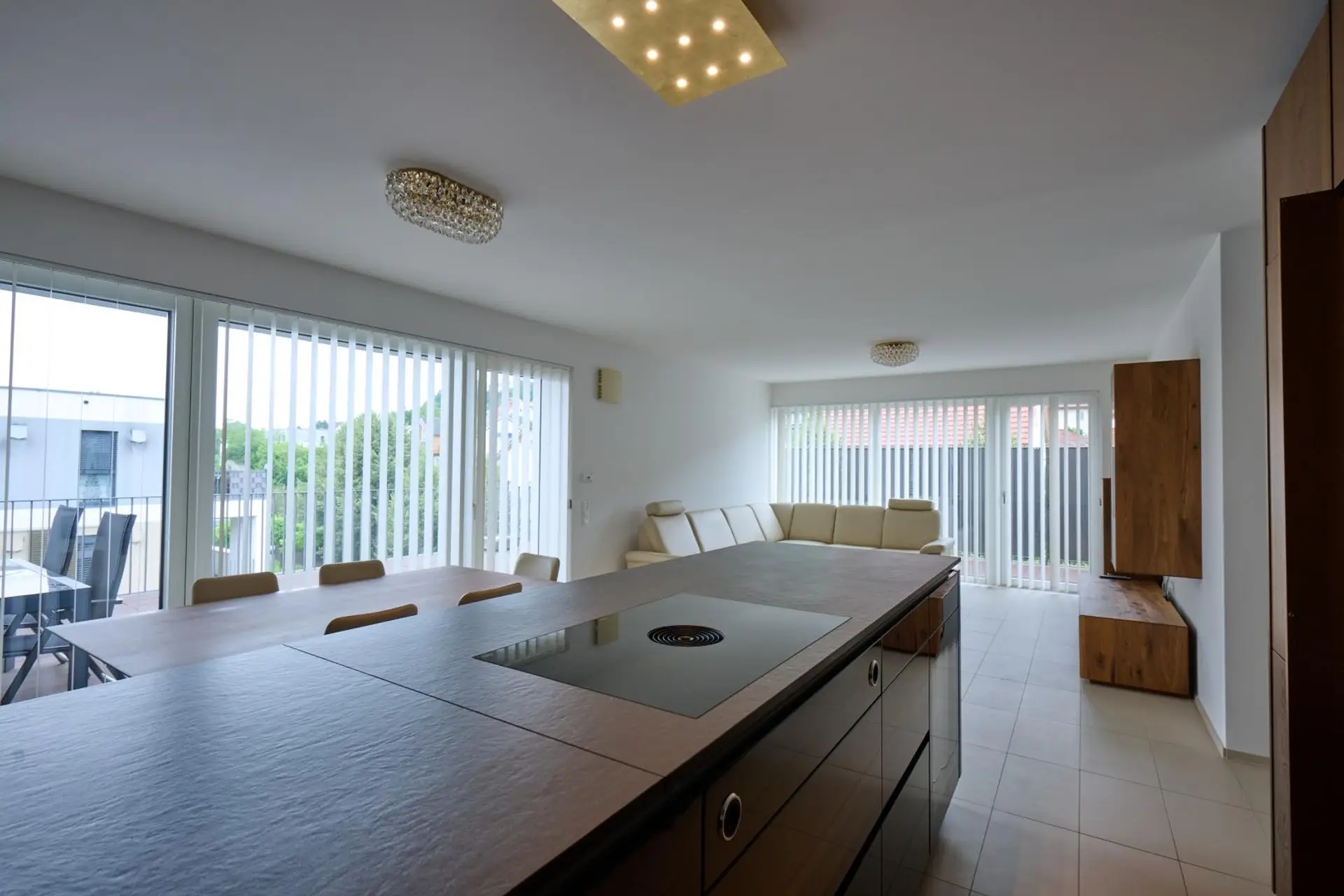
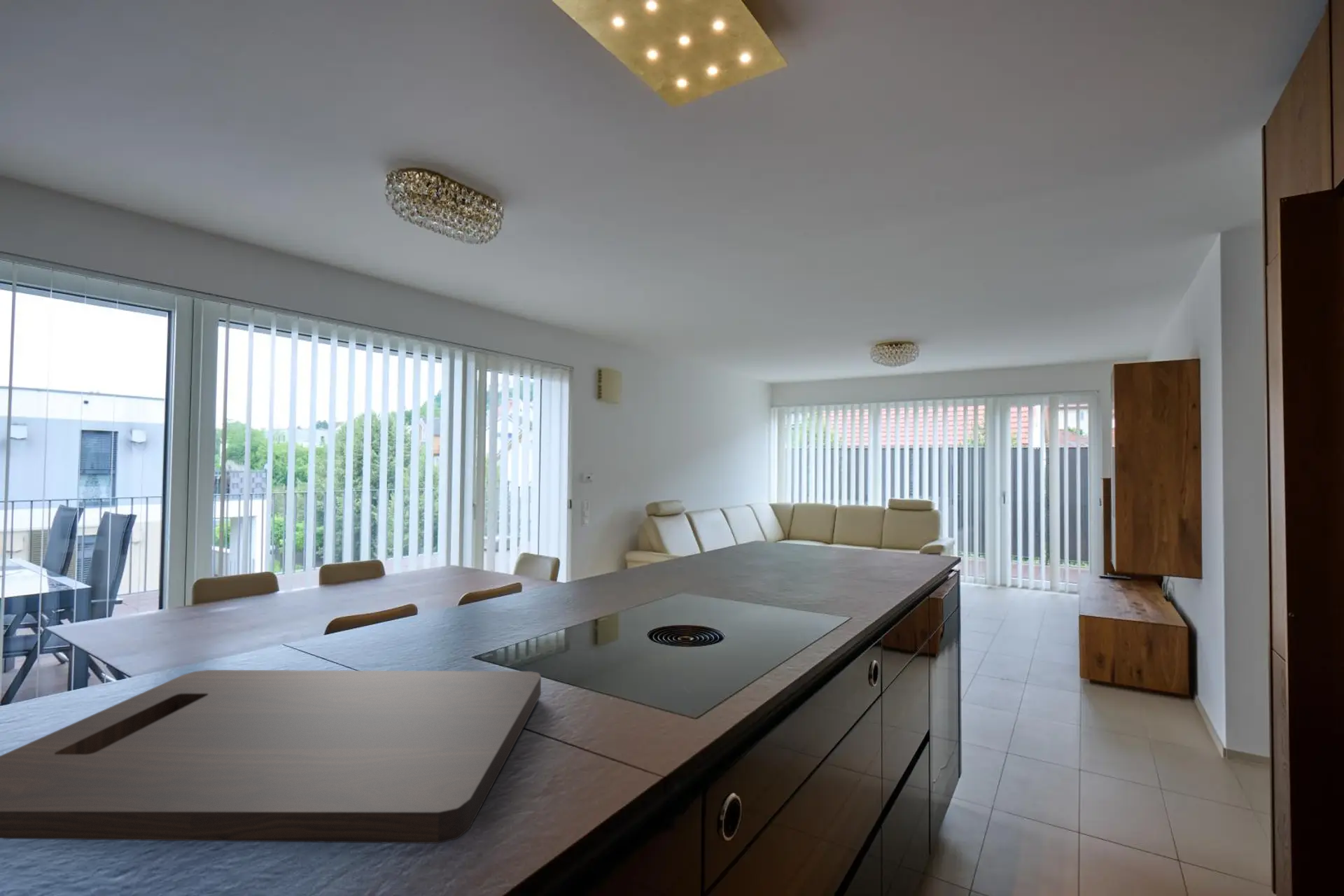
+ cutting board [0,669,542,844]
